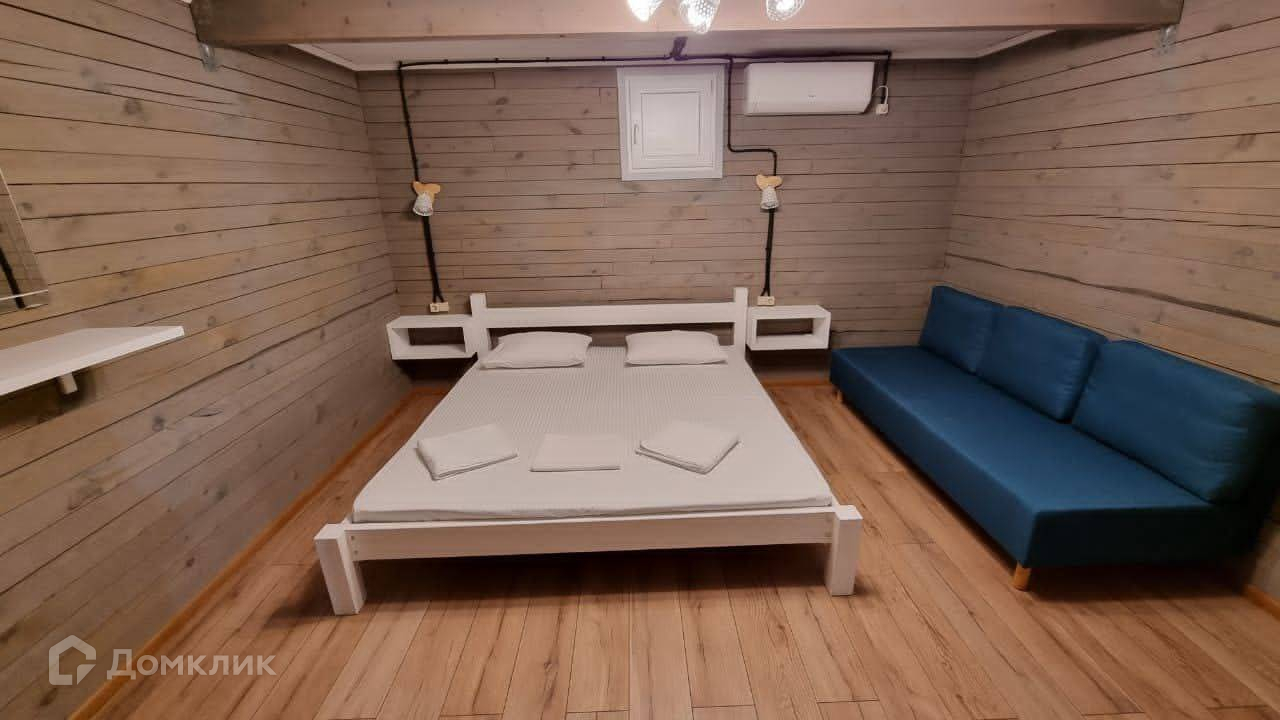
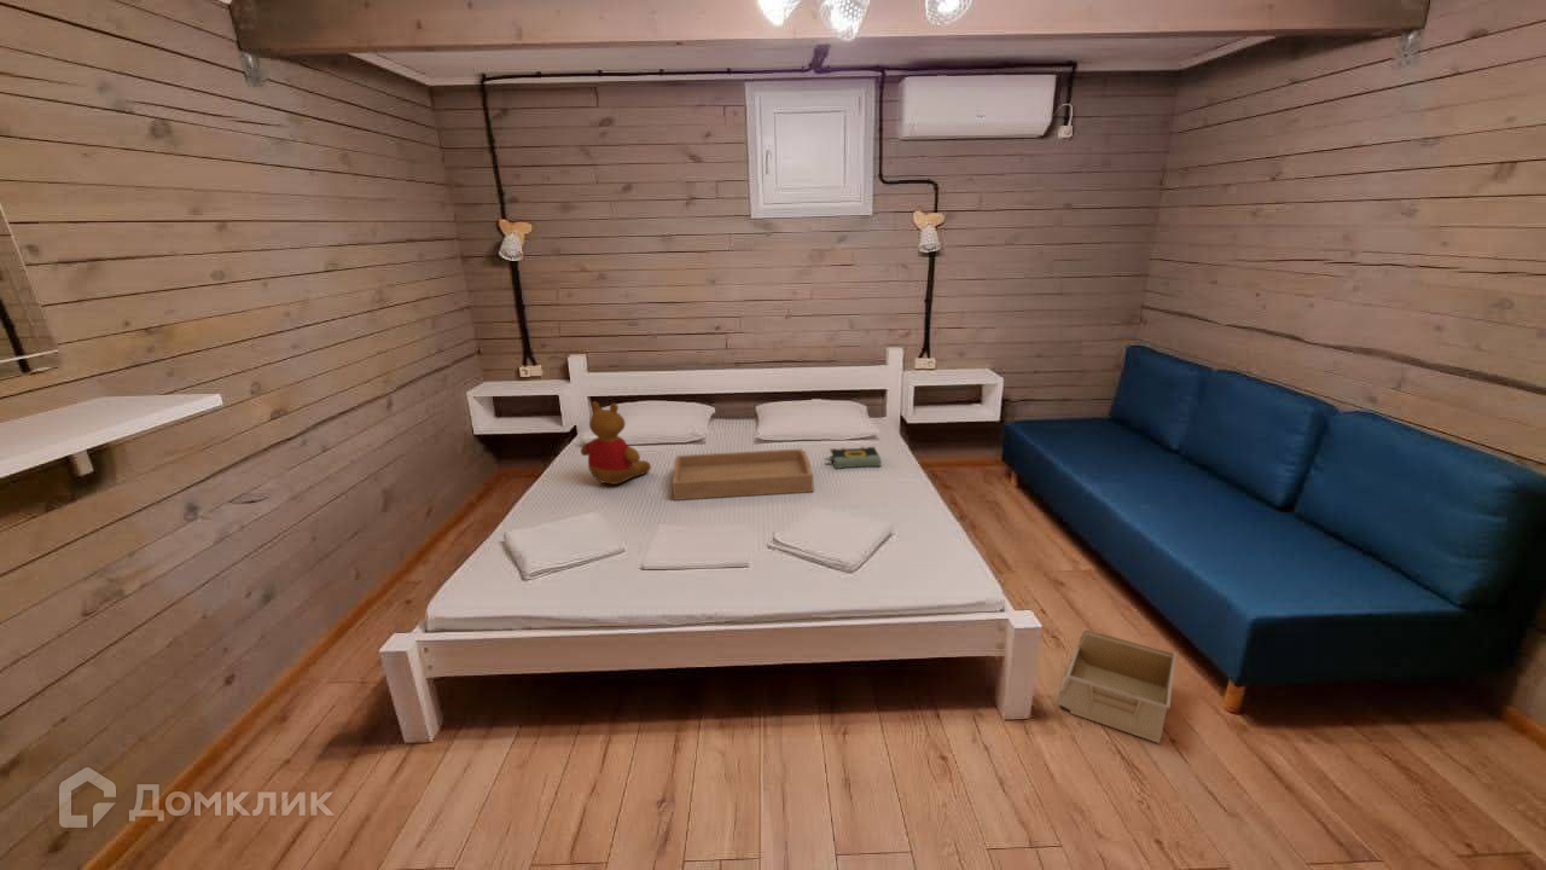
+ book [823,445,882,470]
+ teddy bear [580,400,652,486]
+ serving tray [672,447,814,501]
+ storage bin [1057,628,1178,744]
